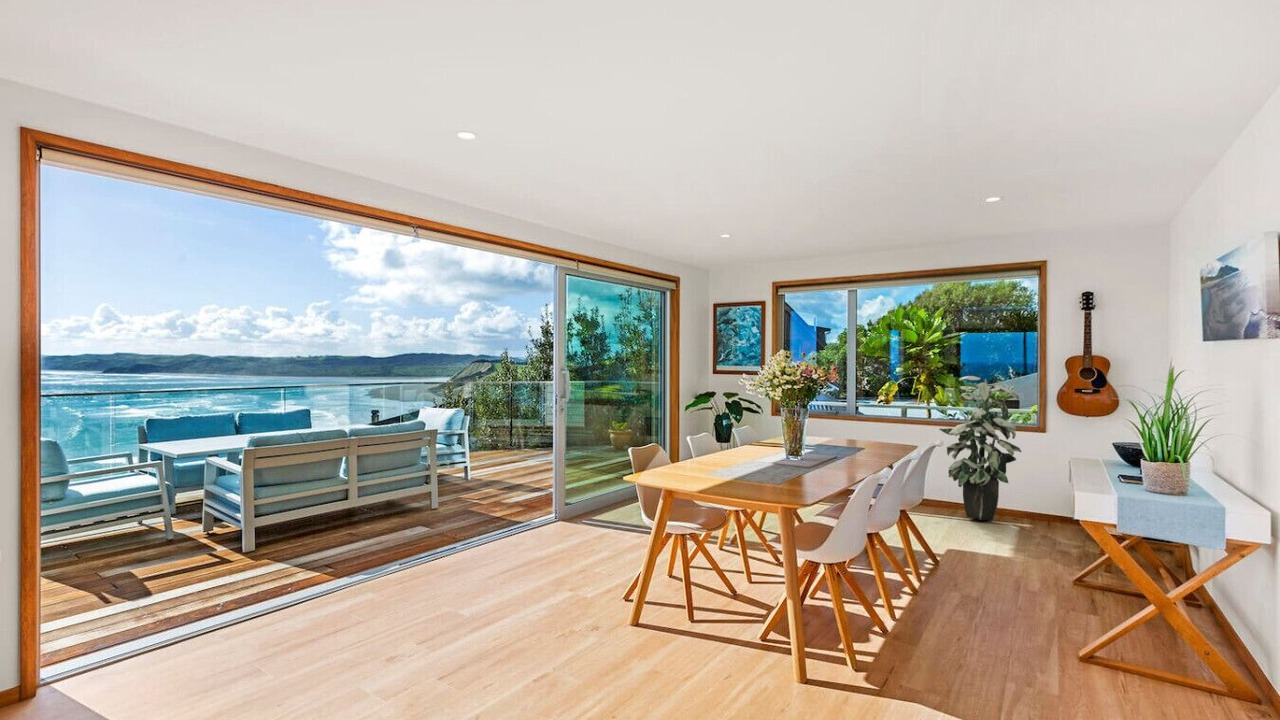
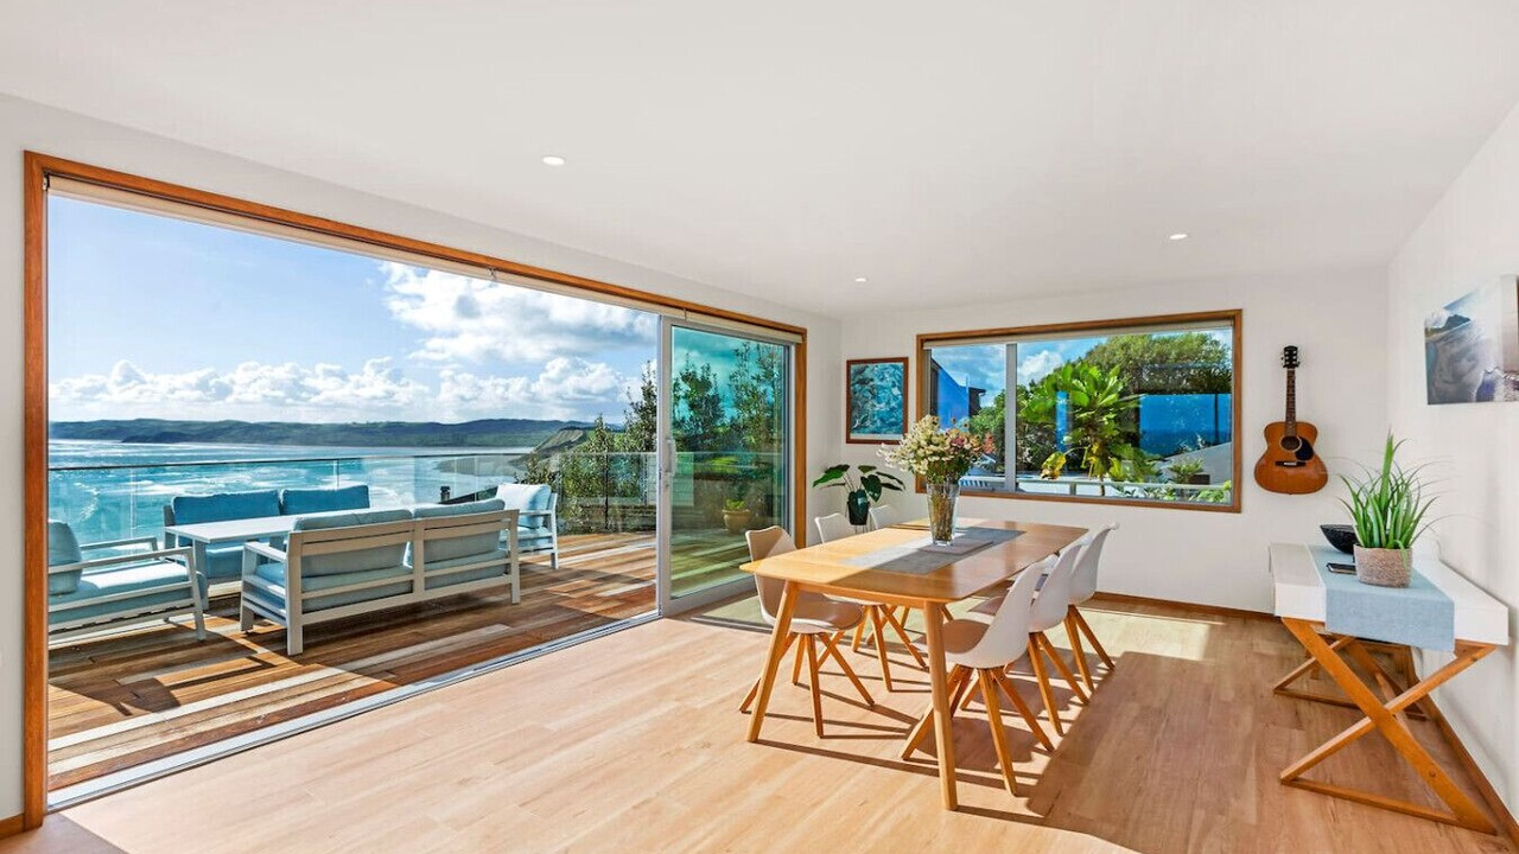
- indoor plant [938,375,1022,521]
